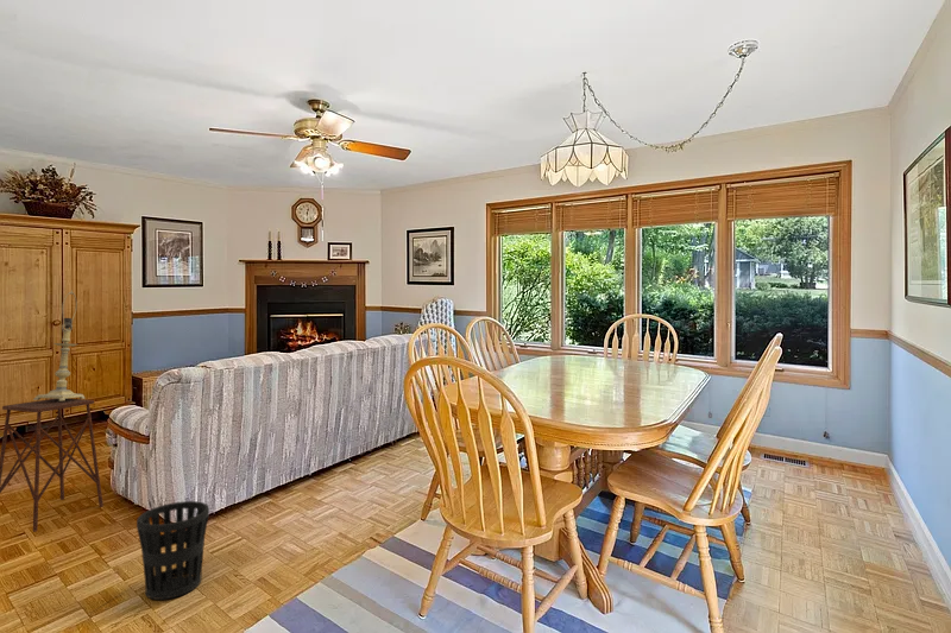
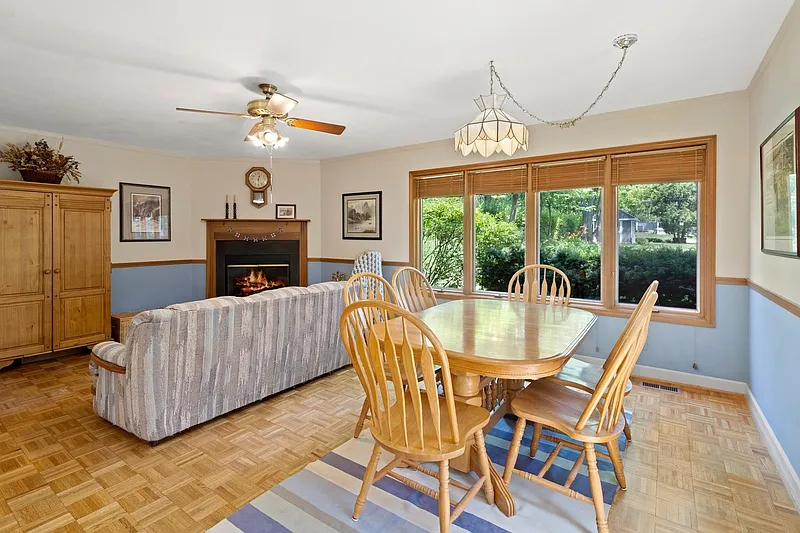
- side table [0,398,105,533]
- table lamp [32,289,86,401]
- wastebasket [136,500,210,601]
